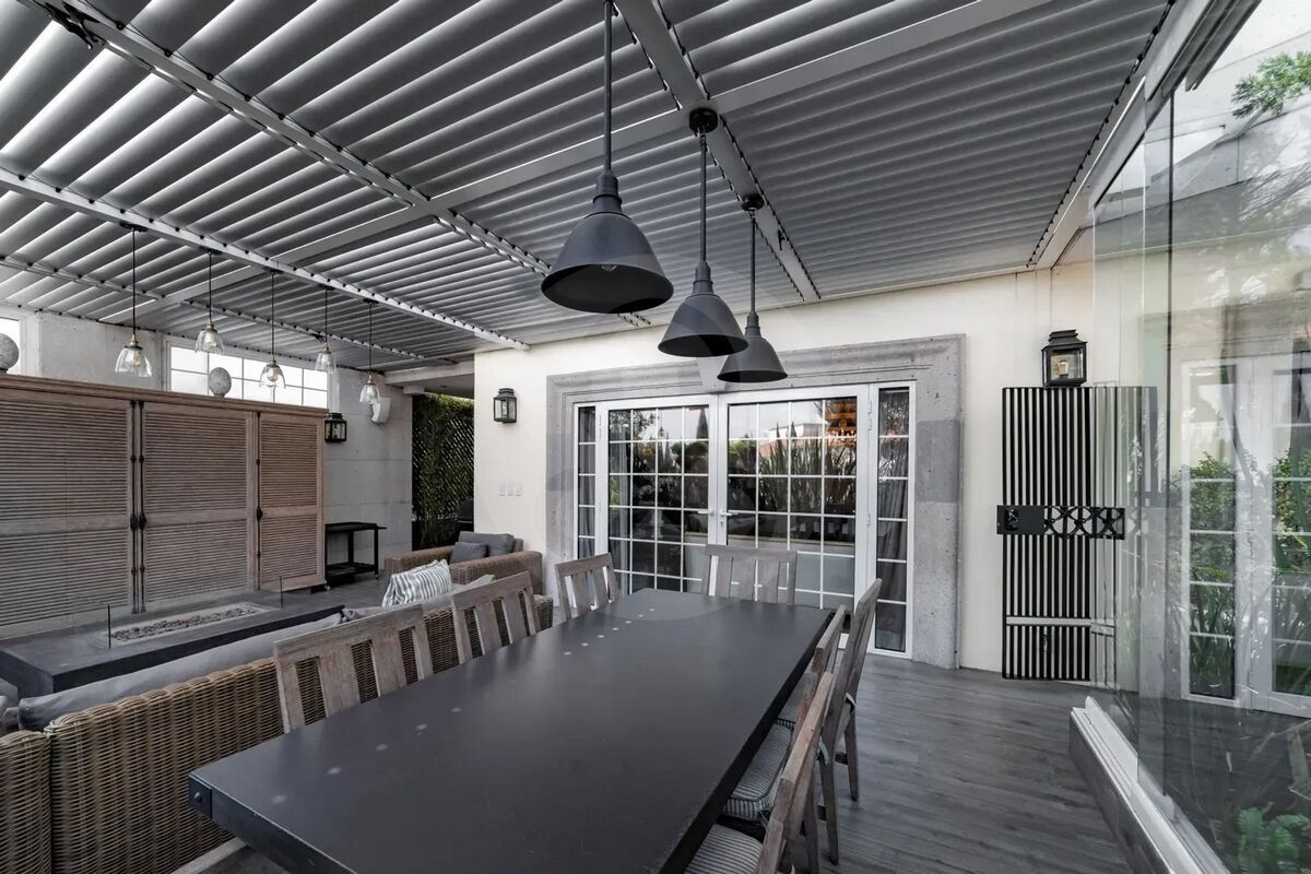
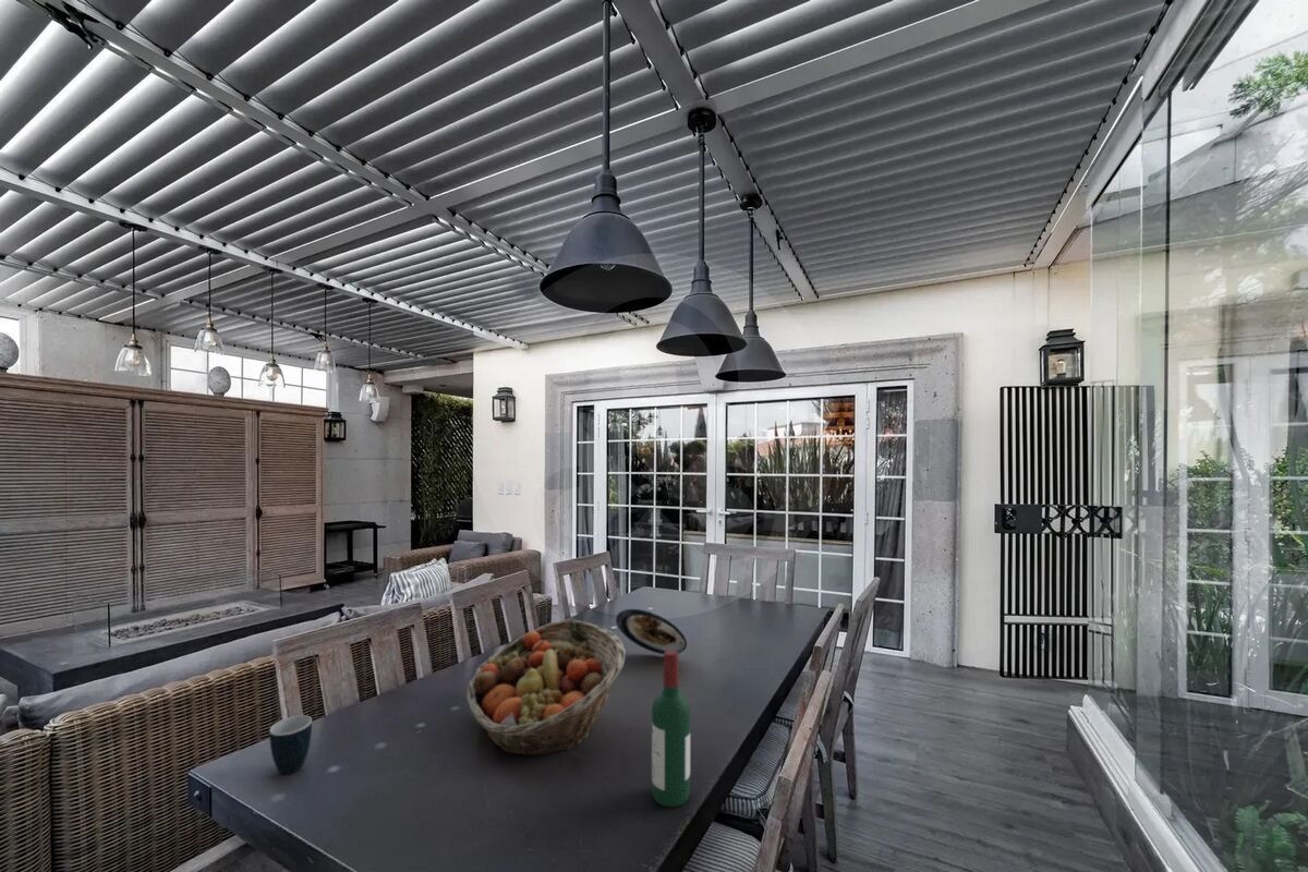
+ plate [615,608,688,655]
+ mug [268,714,313,775]
+ fruit basket [465,618,627,756]
+ wine bottle [651,650,691,808]
